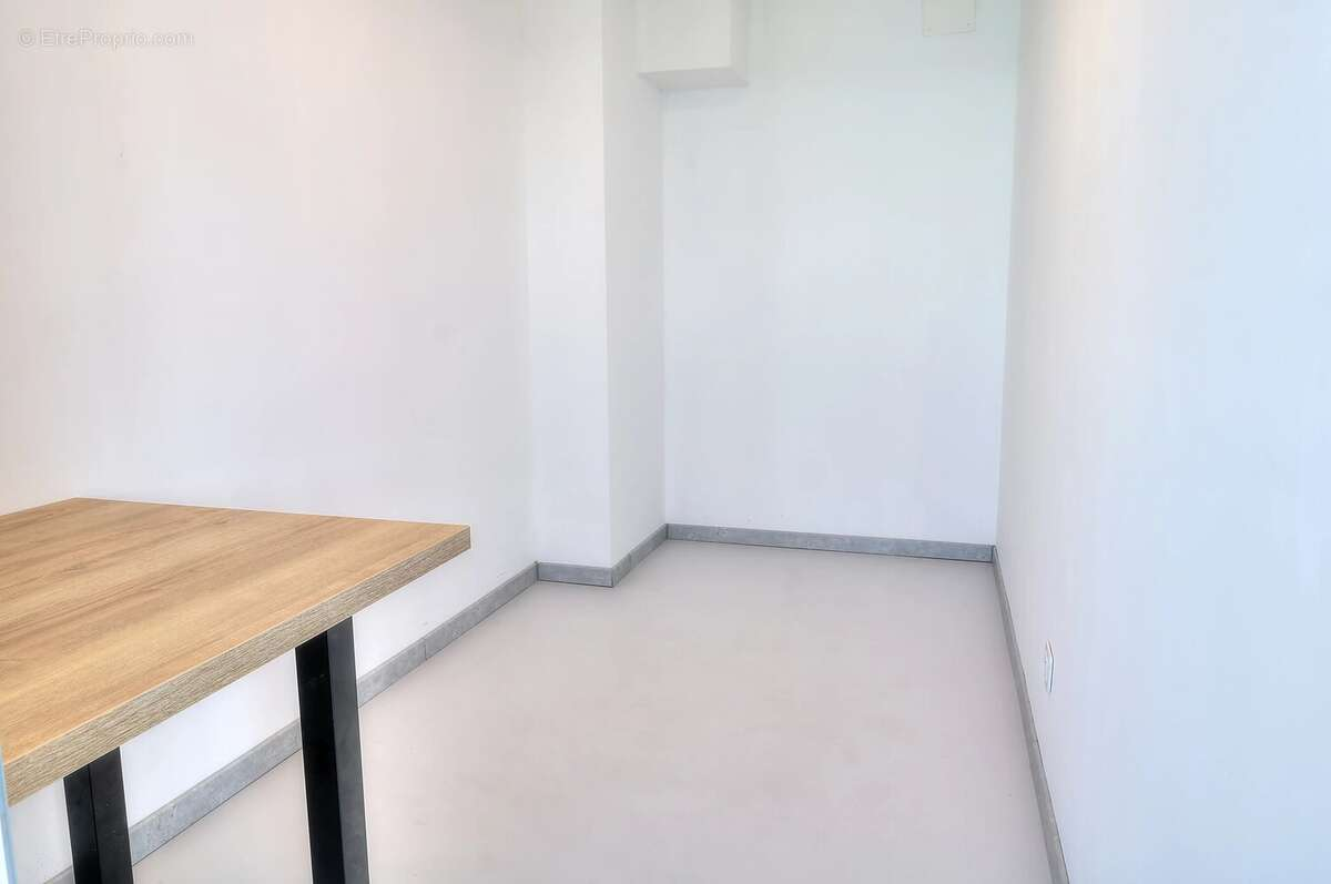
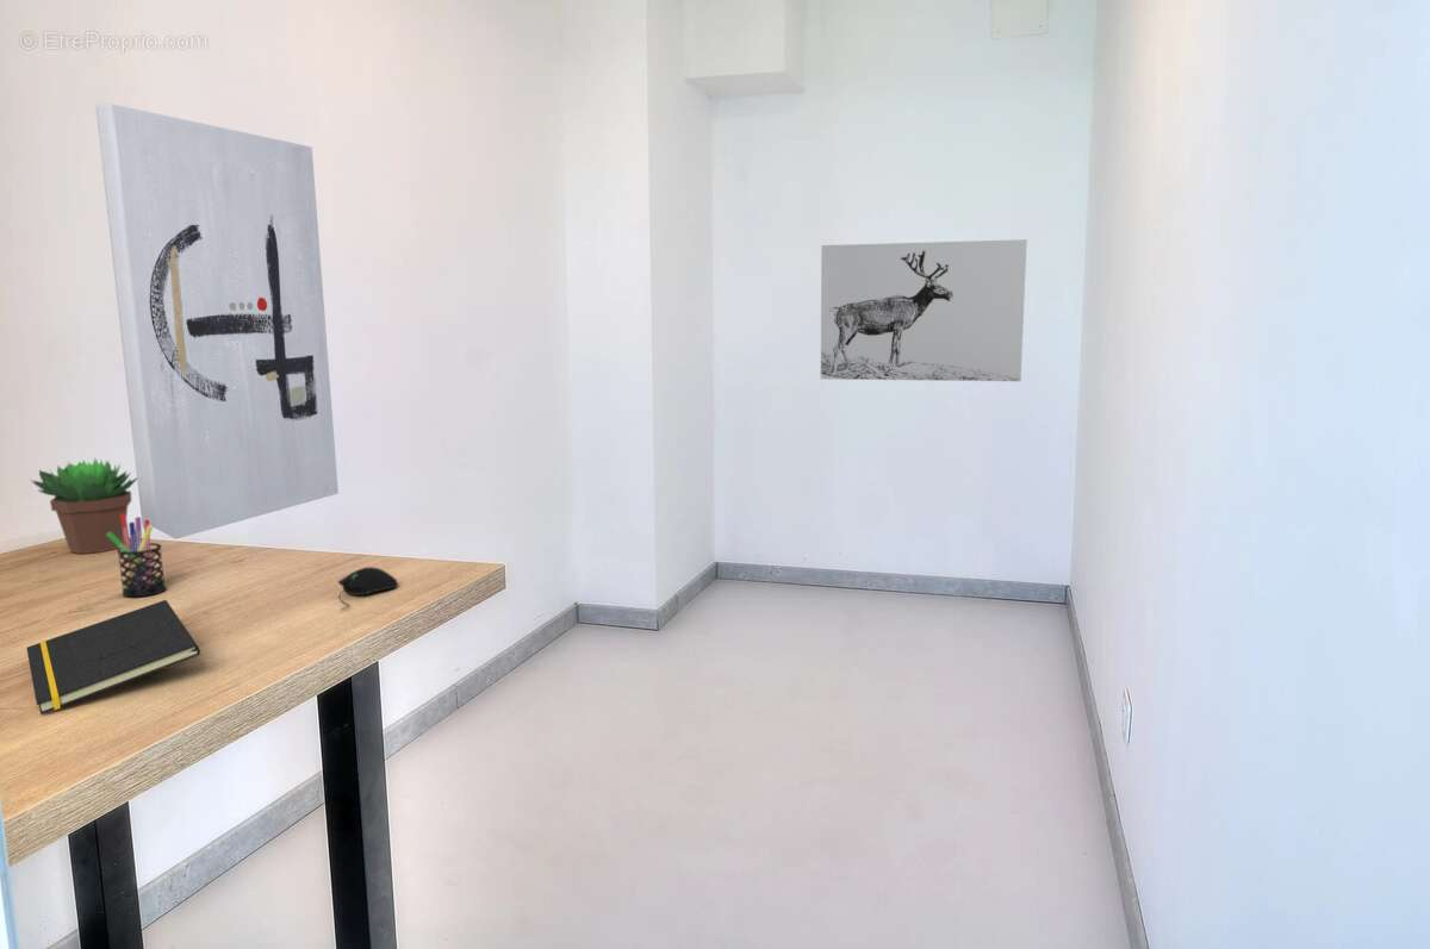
+ notepad [25,599,201,716]
+ wall art [95,102,340,539]
+ computer mouse [337,566,398,611]
+ succulent plant [30,456,138,555]
+ pen holder [106,513,167,598]
+ wall art [820,238,1028,382]
